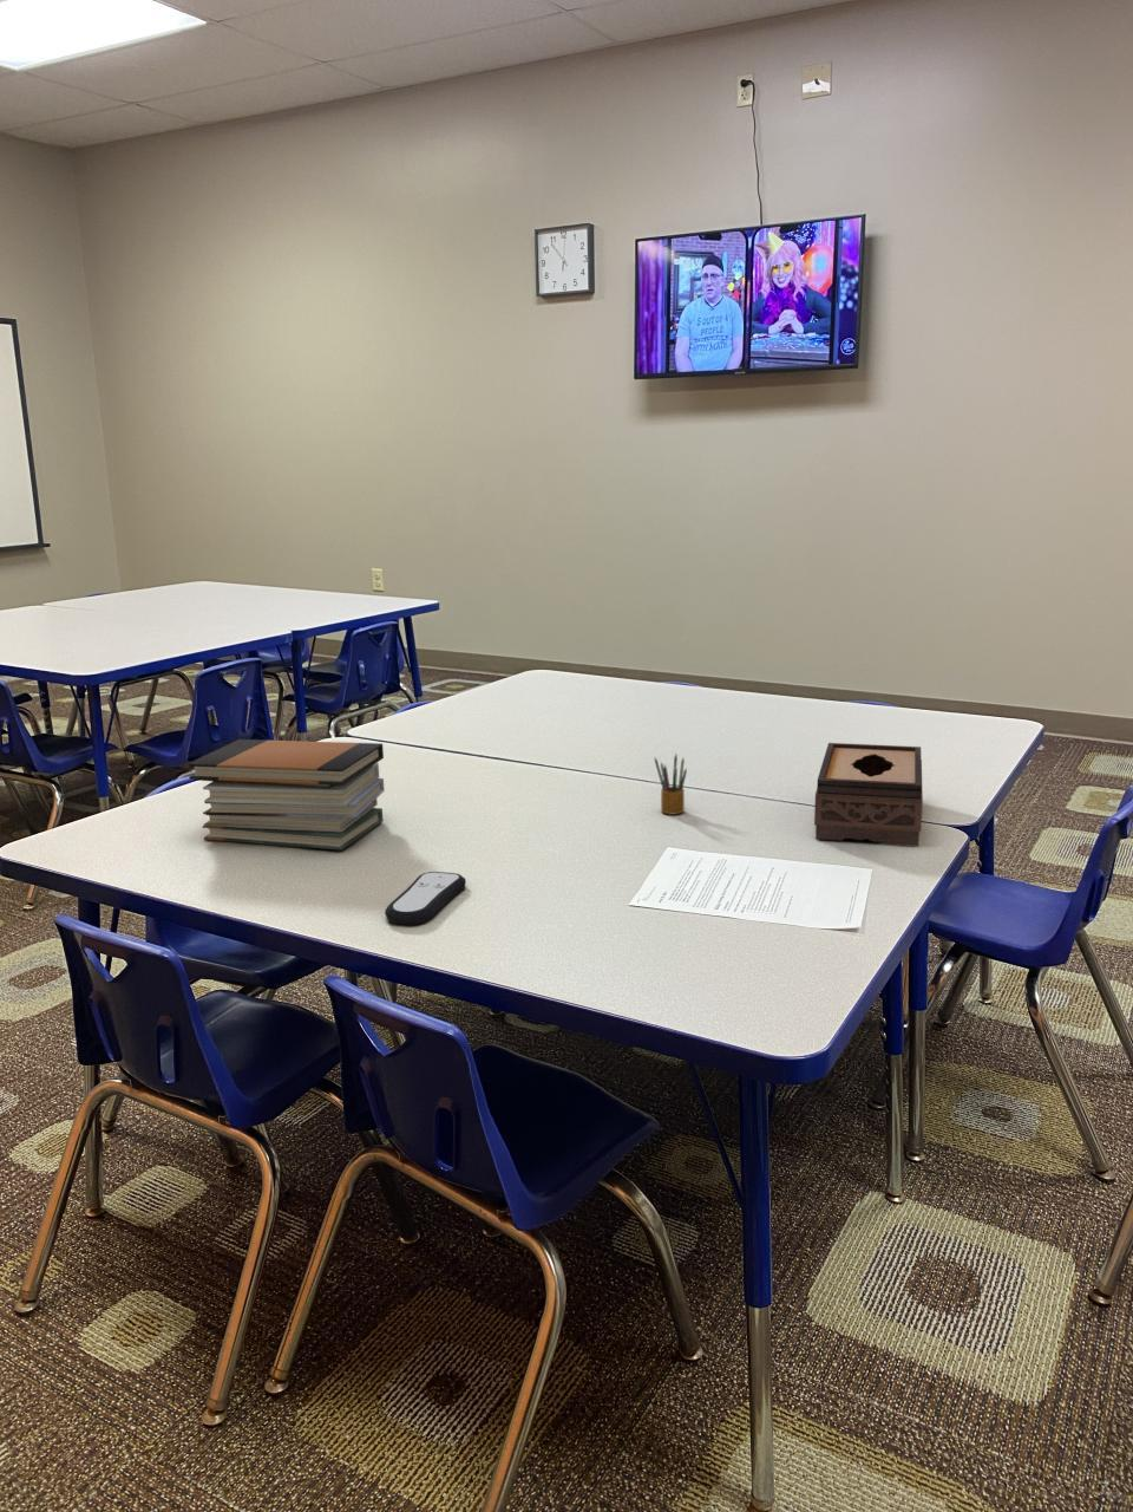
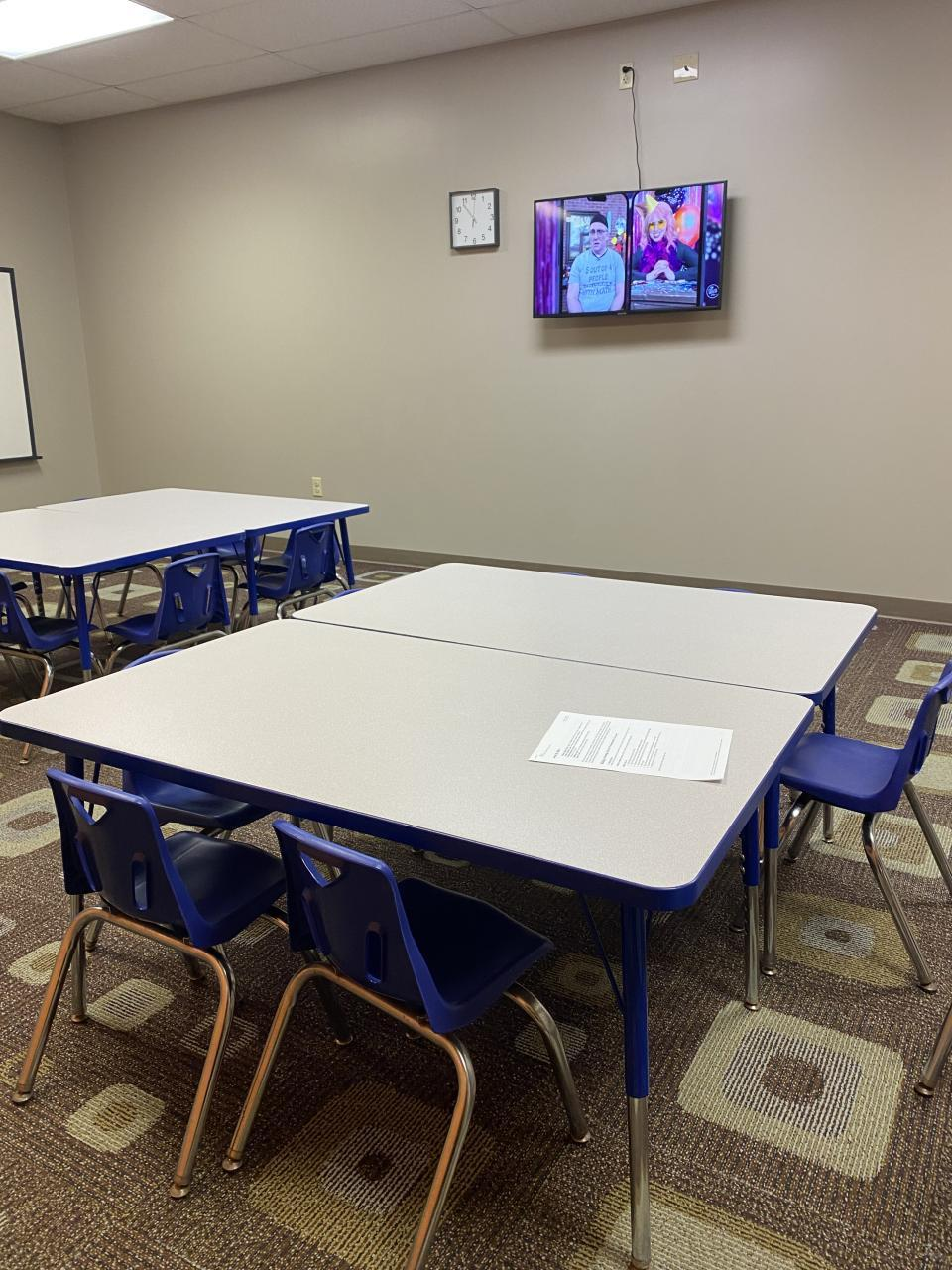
- tissue box [813,742,924,846]
- book stack [187,738,386,851]
- pencil box [653,752,688,816]
- remote control [383,870,468,926]
